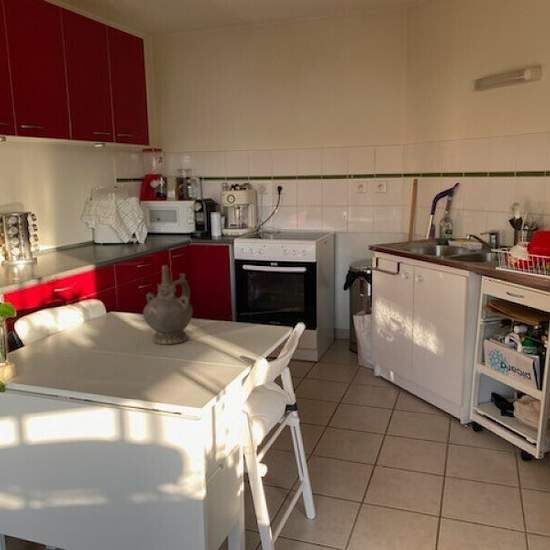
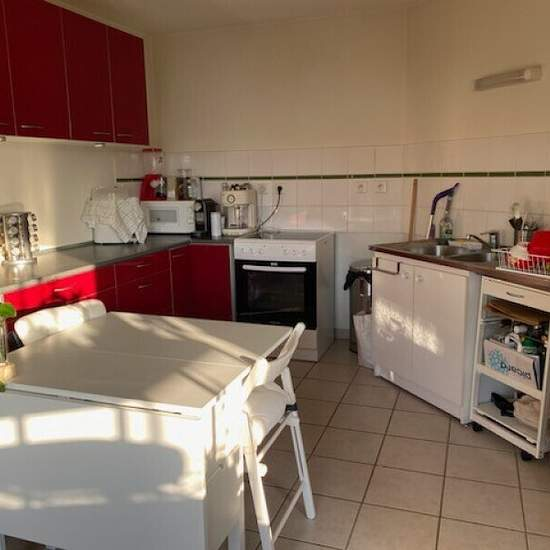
- ceremonial vessel [142,264,194,346]
